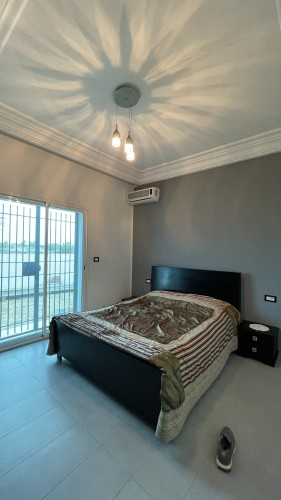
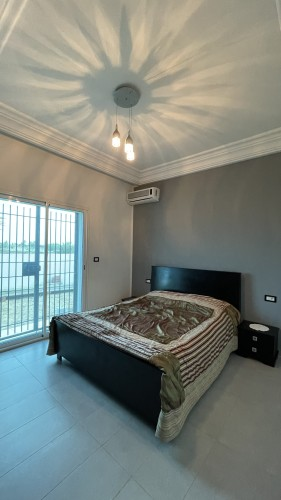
- shoe [215,425,236,473]
